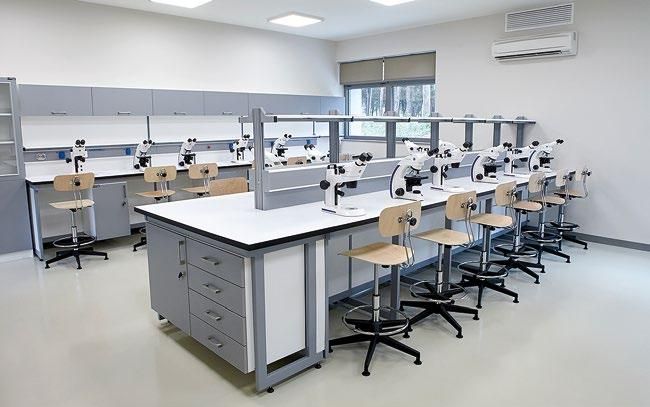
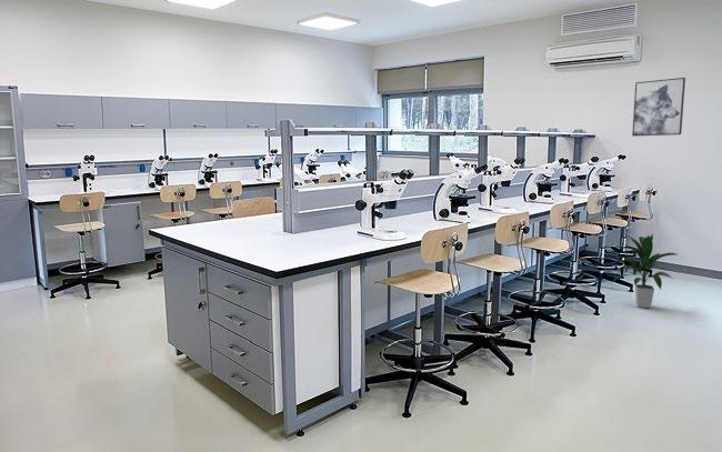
+ indoor plant [610,233,678,309]
+ wall art [631,77,686,138]
